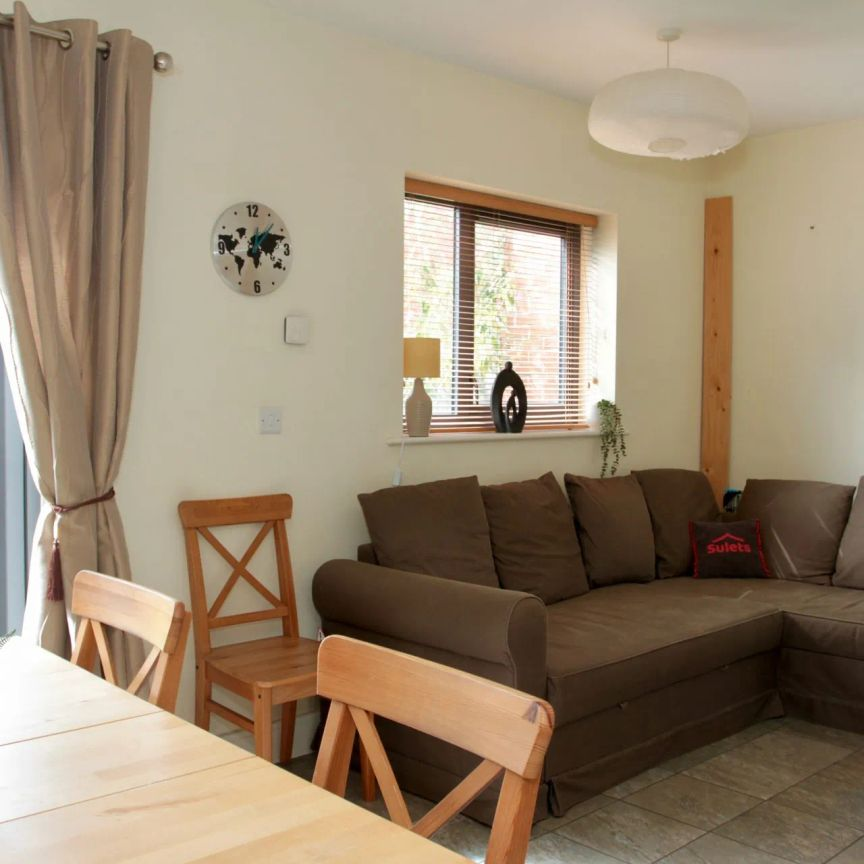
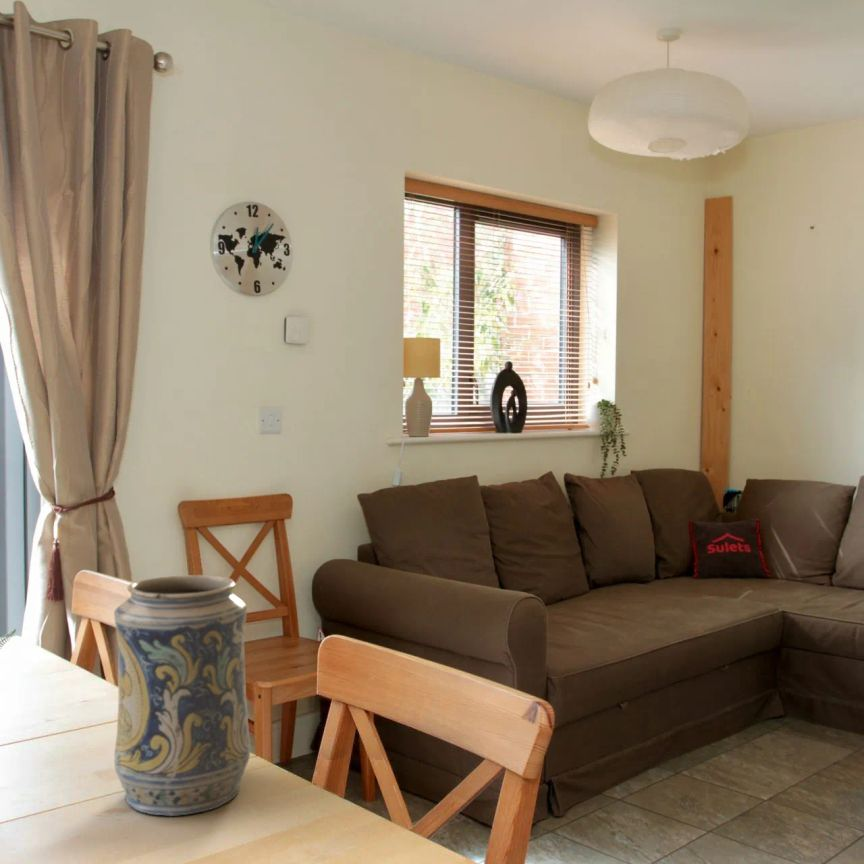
+ decorative vase [113,574,251,817]
